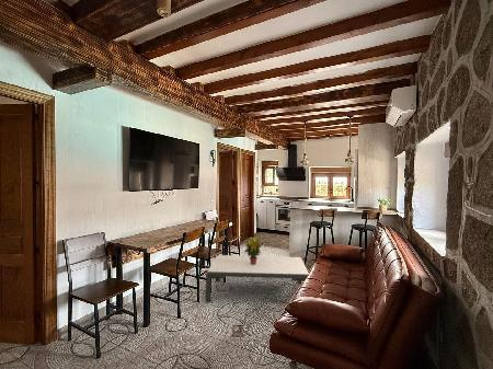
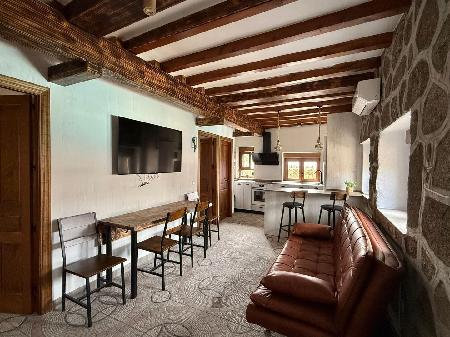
- potted plant [243,235,263,265]
- coffee table [205,254,310,303]
